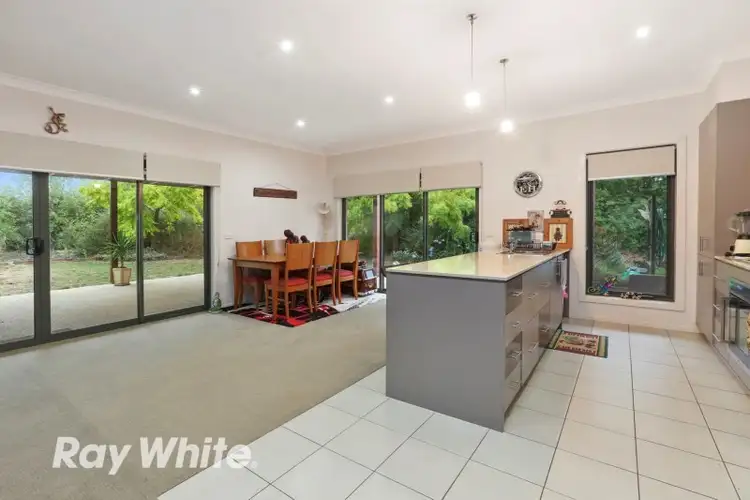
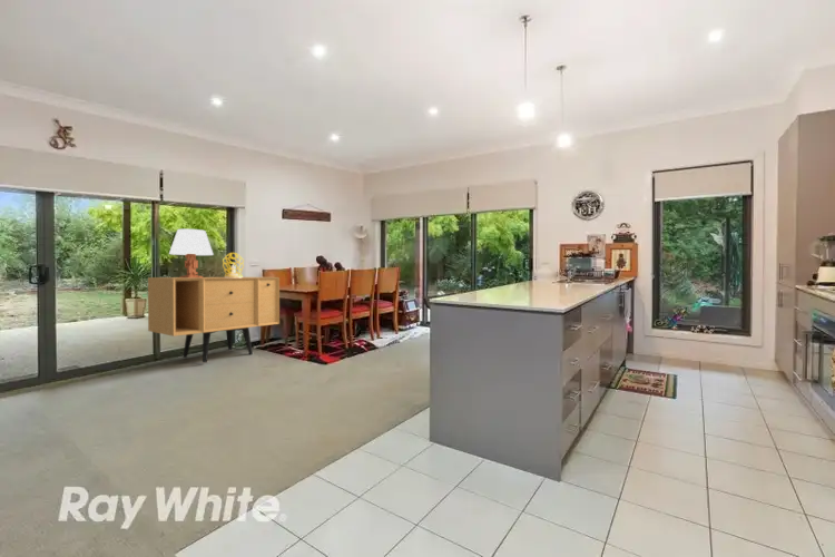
+ decorative sculpture [222,252,245,277]
+ sideboard [147,276,281,364]
+ table lamp [168,228,215,278]
